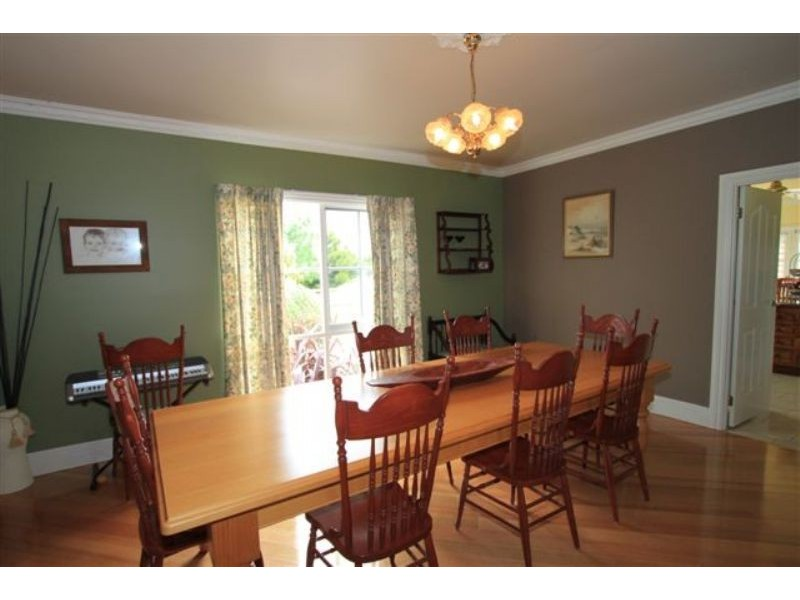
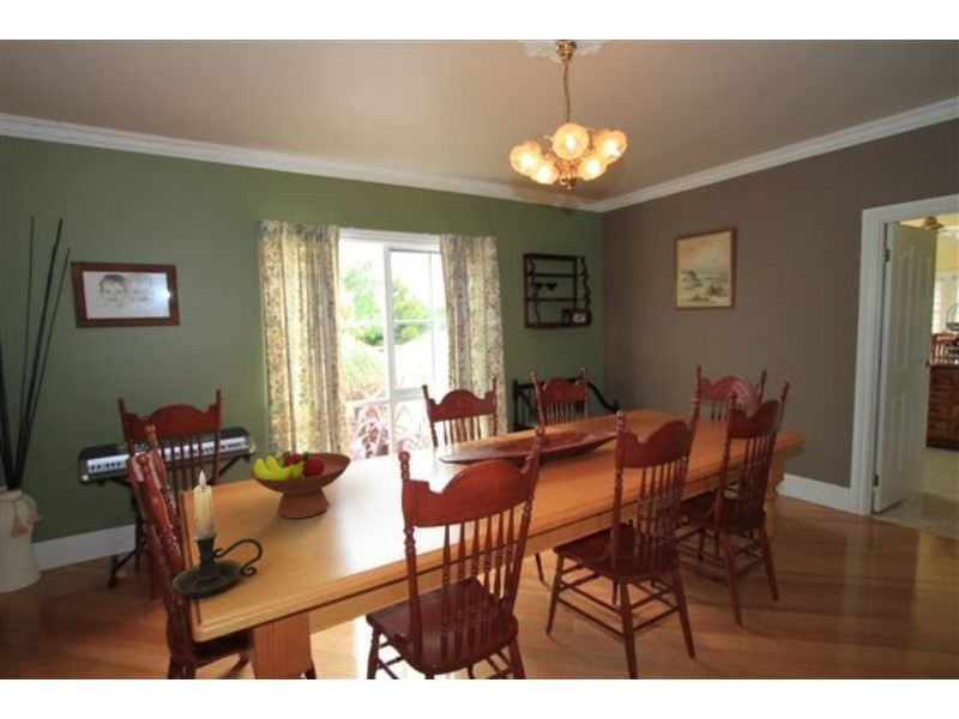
+ fruit bowl [247,449,352,520]
+ candle holder [171,469,264,599]
